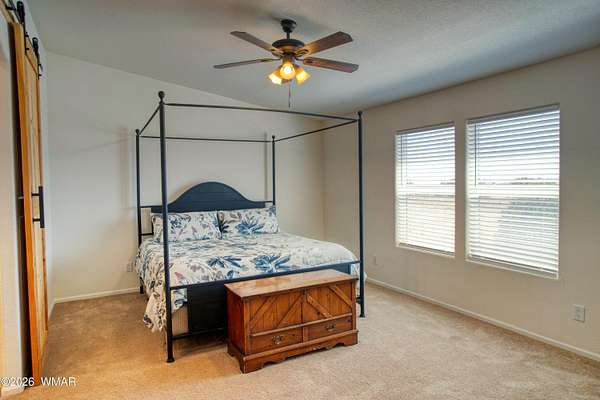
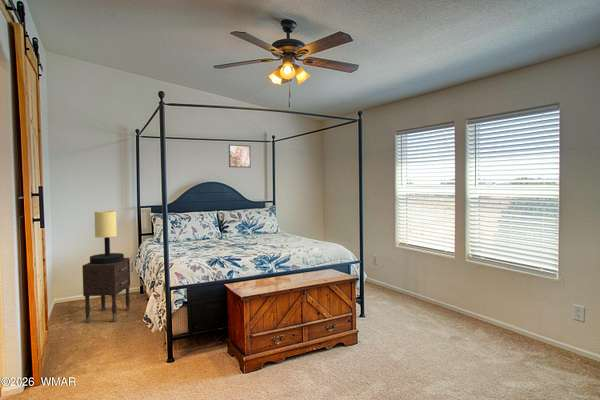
+ nightstand [82,257,131,323]
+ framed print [228,144,252,169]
+ table lamp [89,210,125,264]
